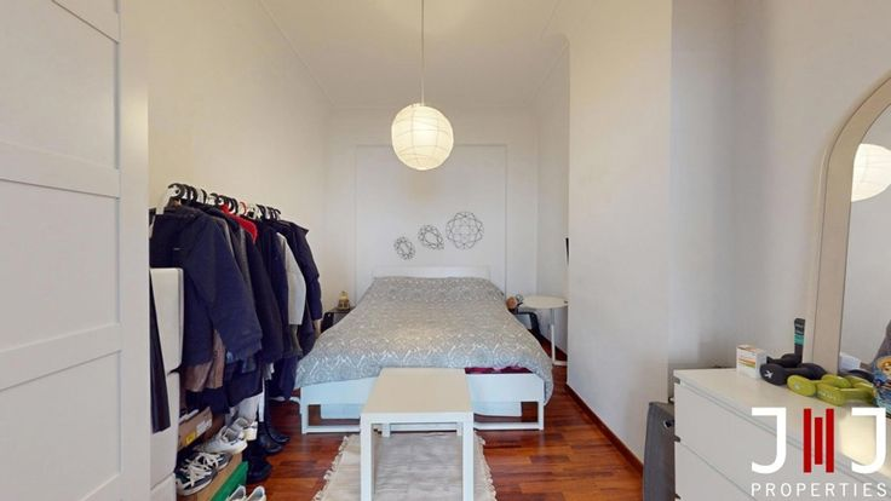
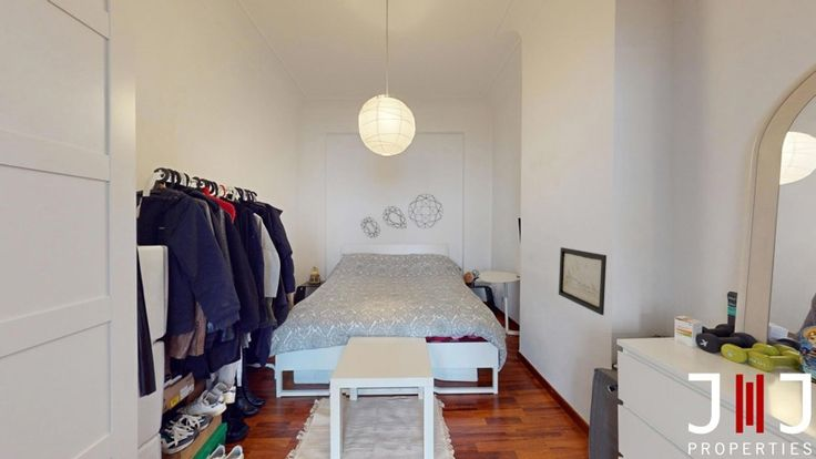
+ wall art [558,246,608,316]
